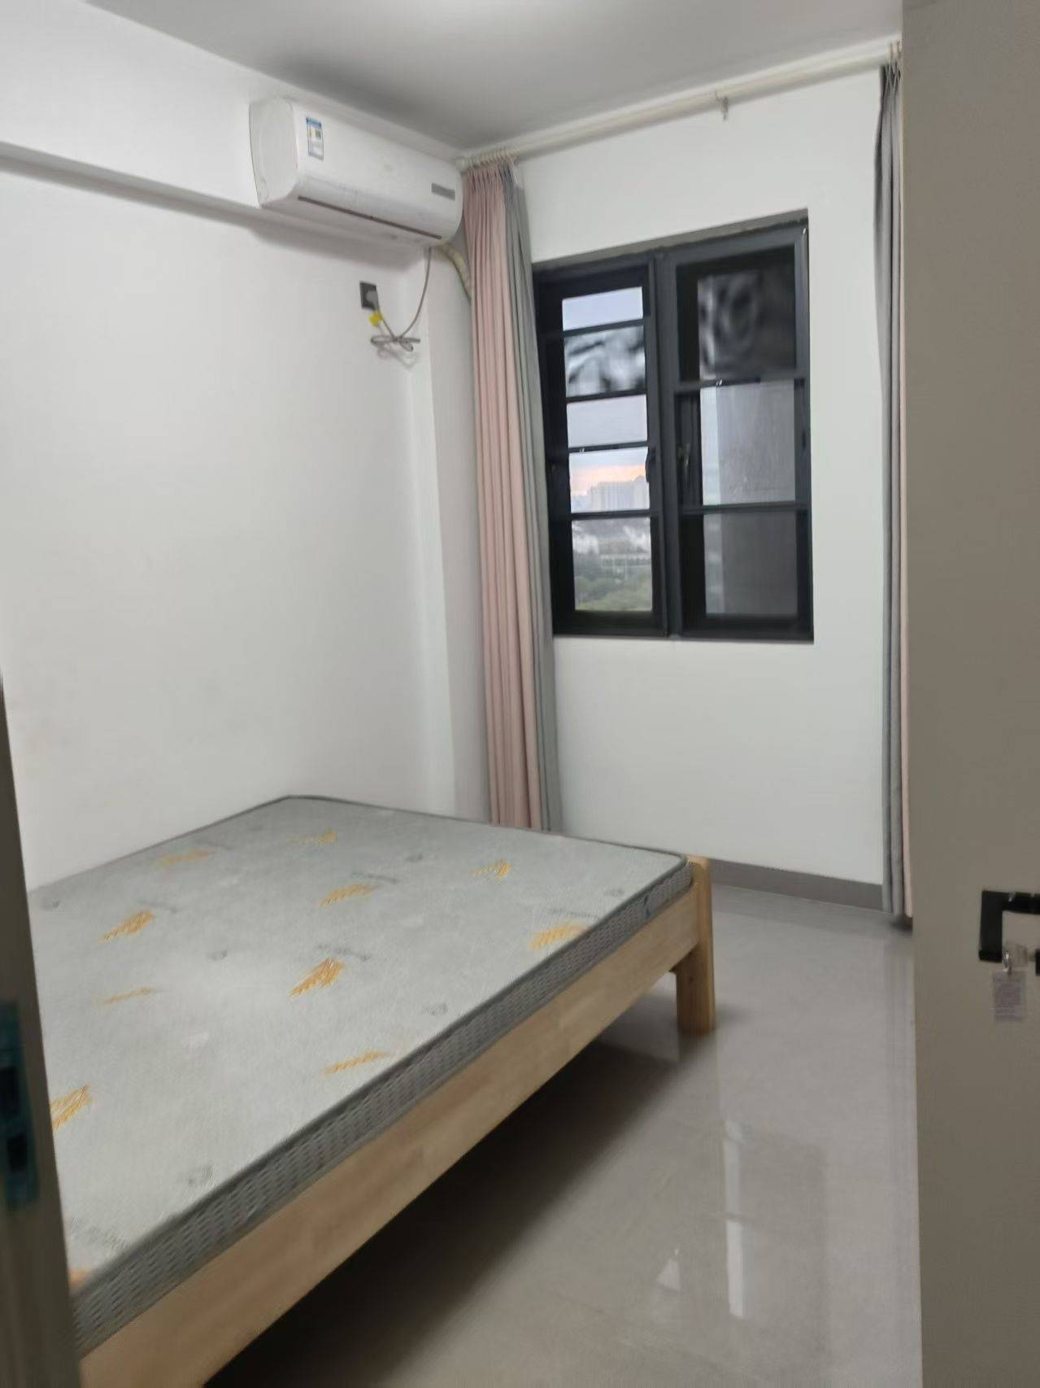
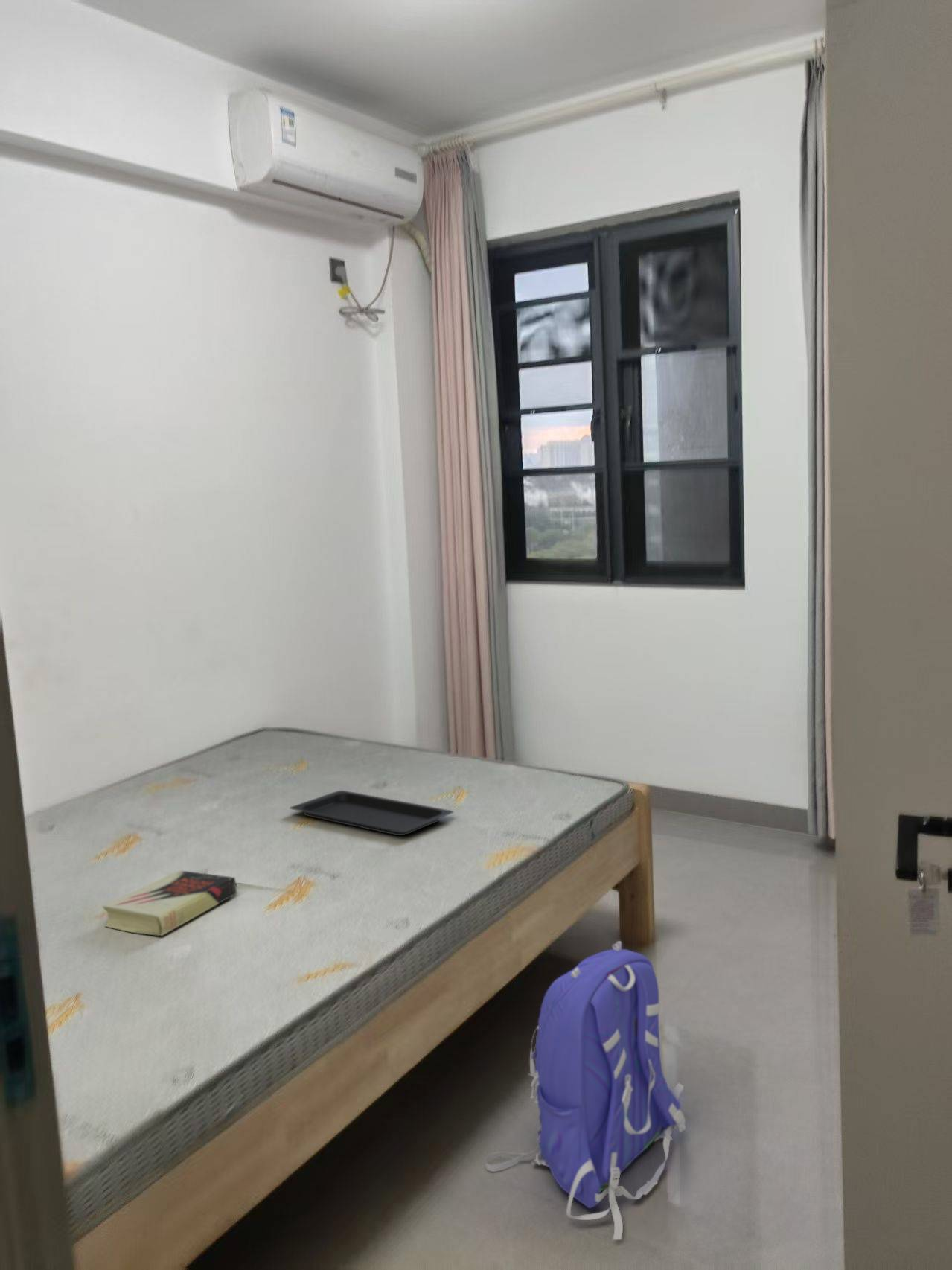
+ serving tray [289,790,454,836]
+ backpack [485,940,686,1241]
+ book [101,869,237,936]
